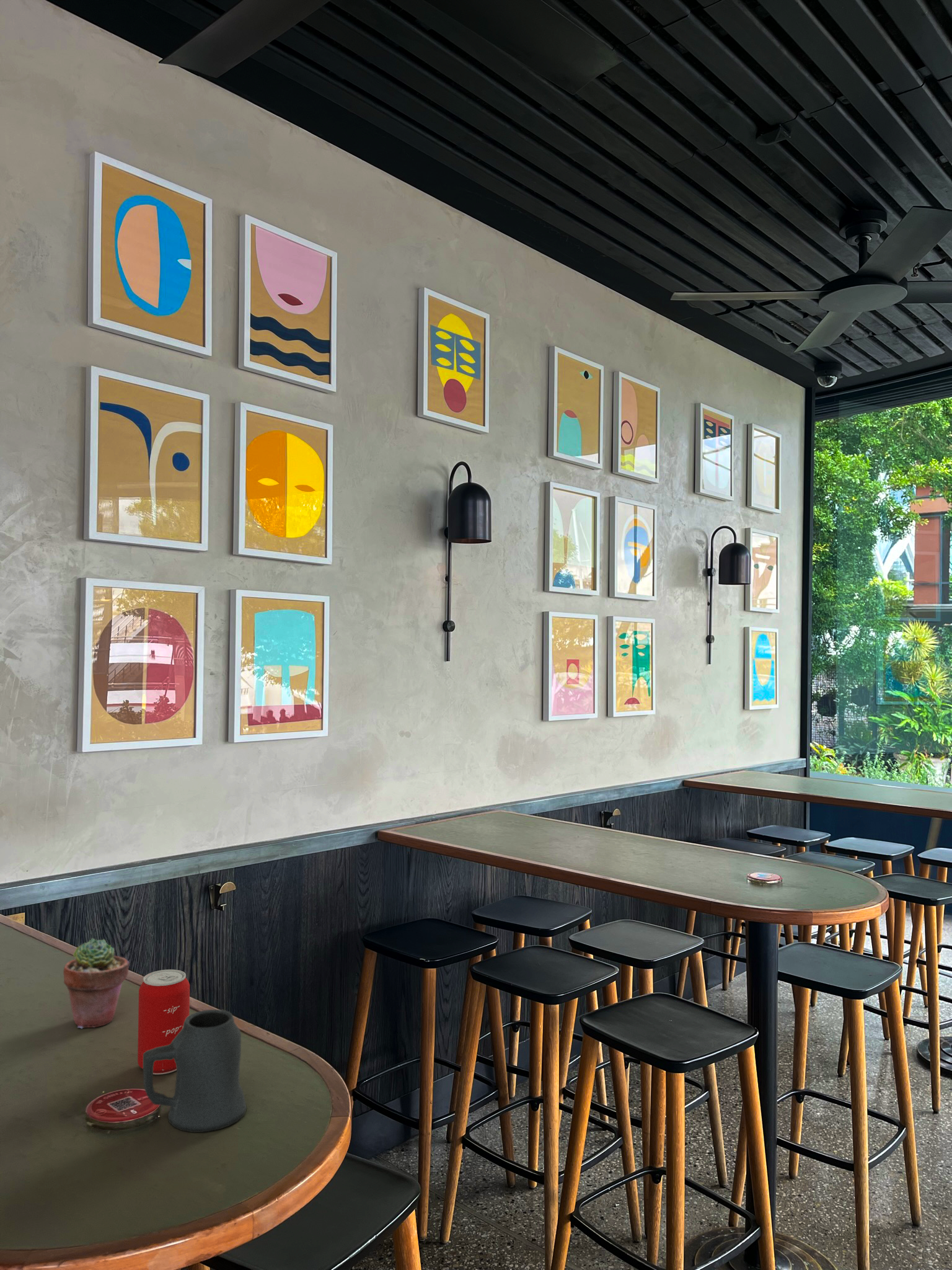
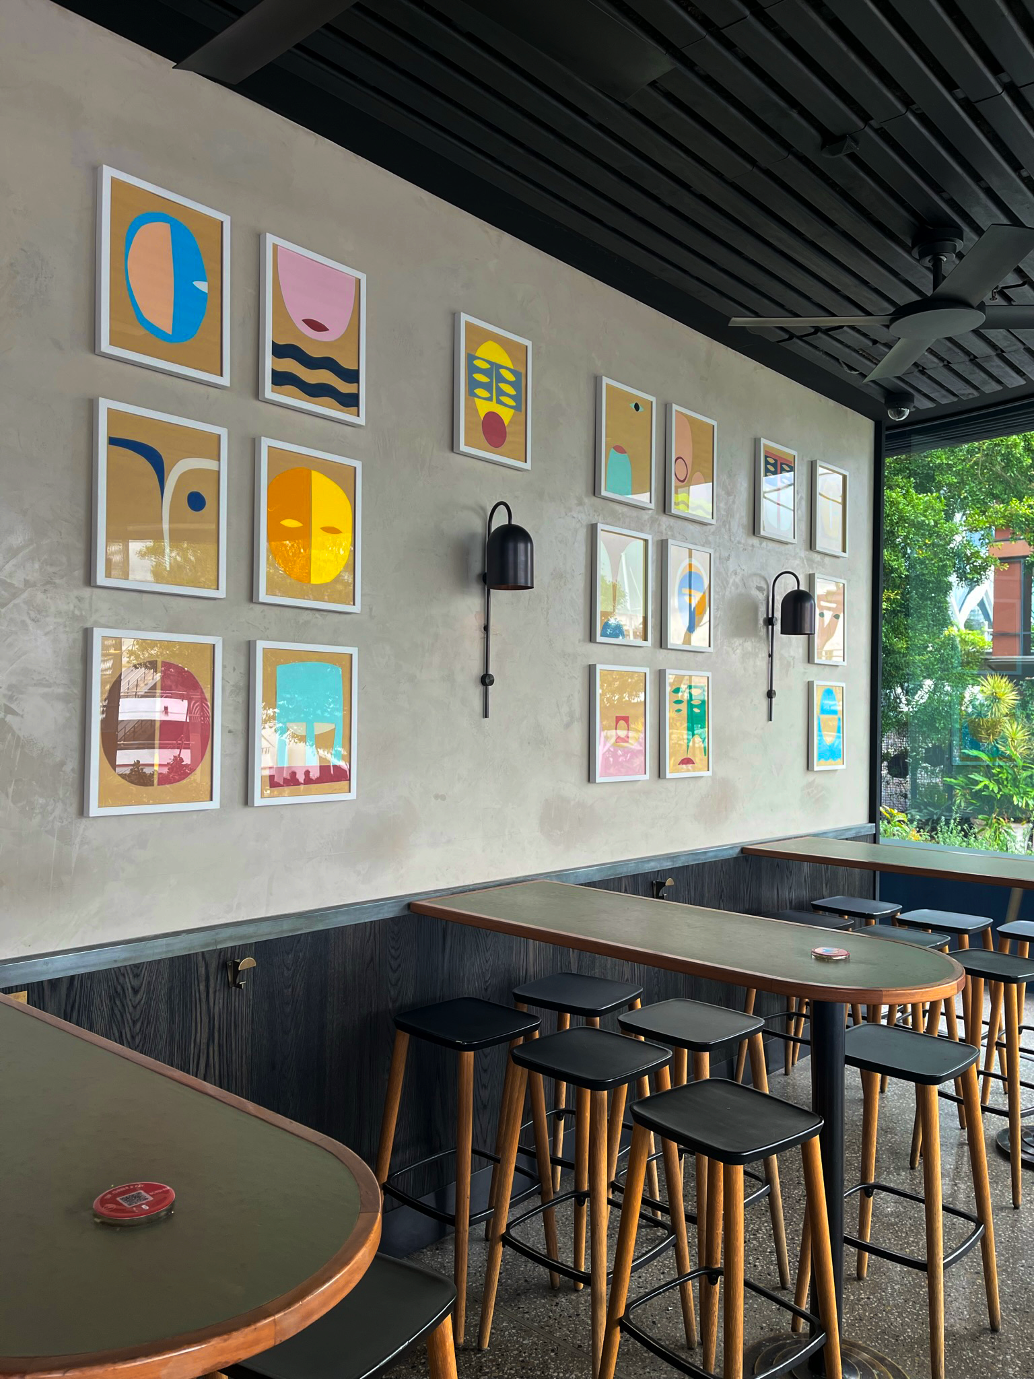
- mug [143,1009,247,1133]
- potted succulent [63,938,130,1029]
- beverage can [137,969,190,1075]
